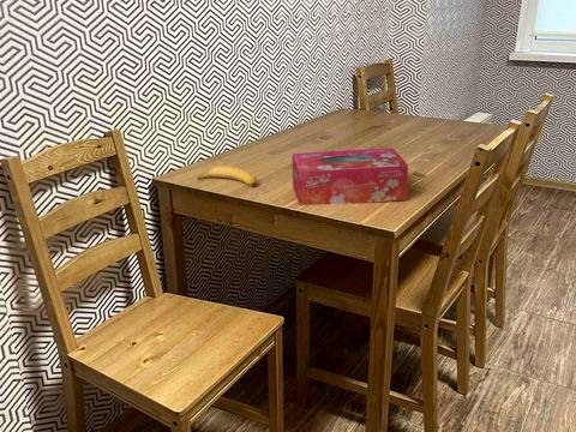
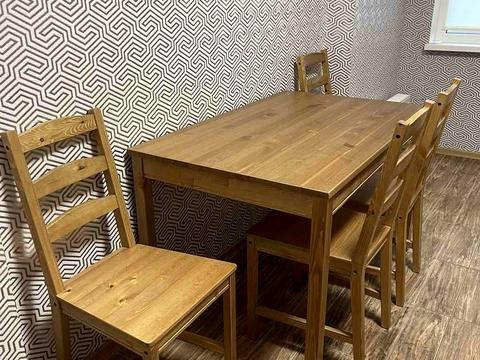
- tissue box [292,146,409,206]
- banana [196,164,257,187]
